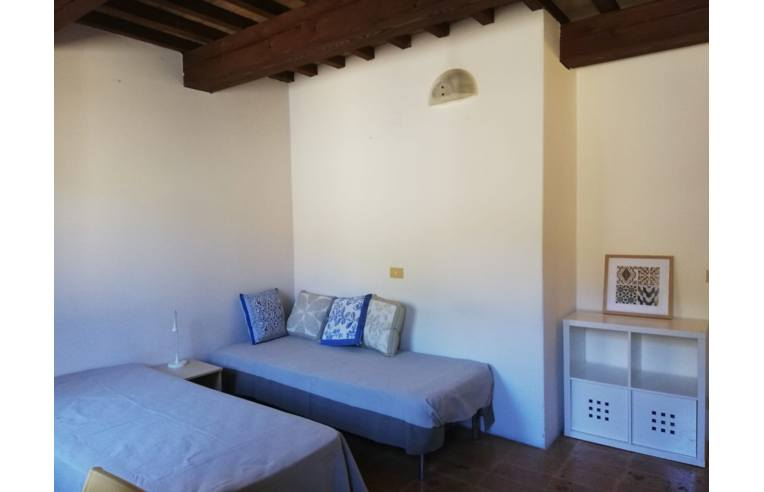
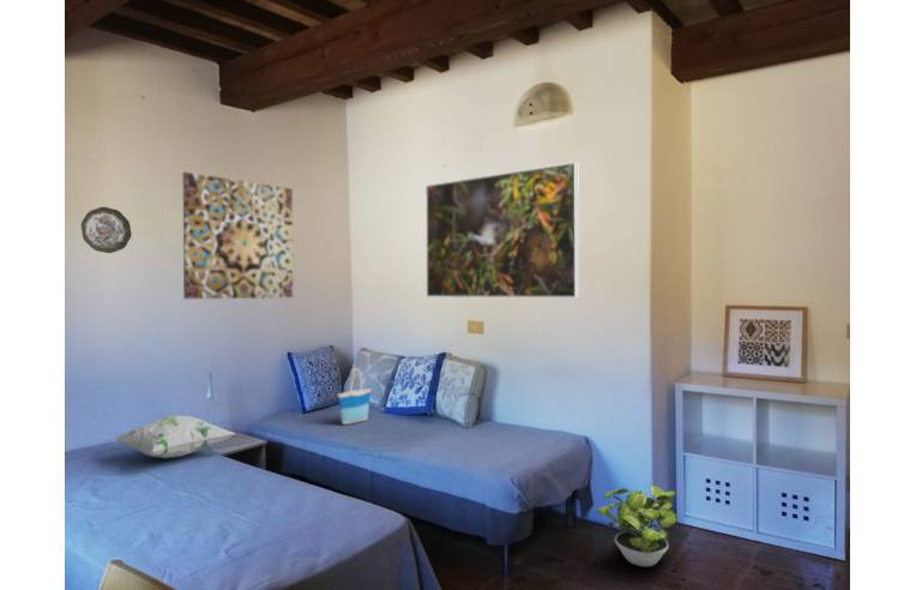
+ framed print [424,161,580,299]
+ decorative plate [80,206,133,254]
+ wall art [182,171,294,300]
+ potted plant [596,483,679,567]
+ decorative pillow [113,415,236,459]
+ tote bag [336,367,372,426]
